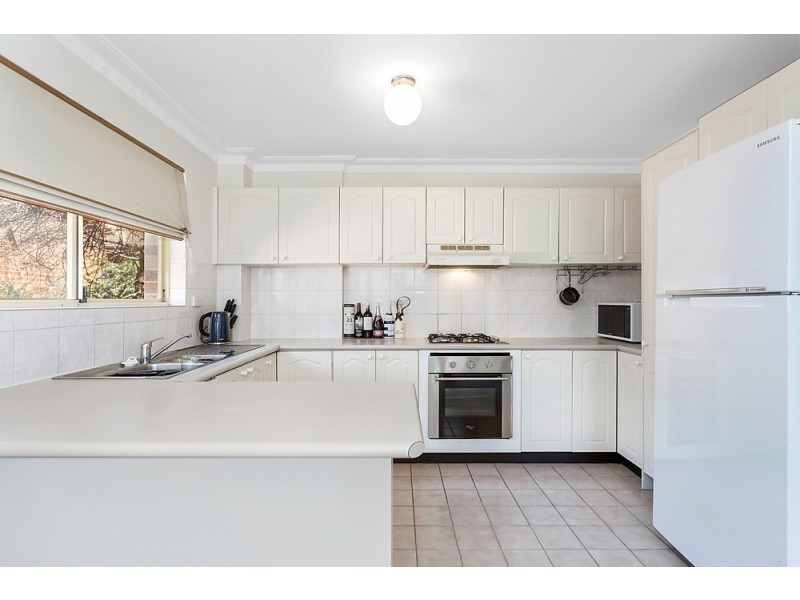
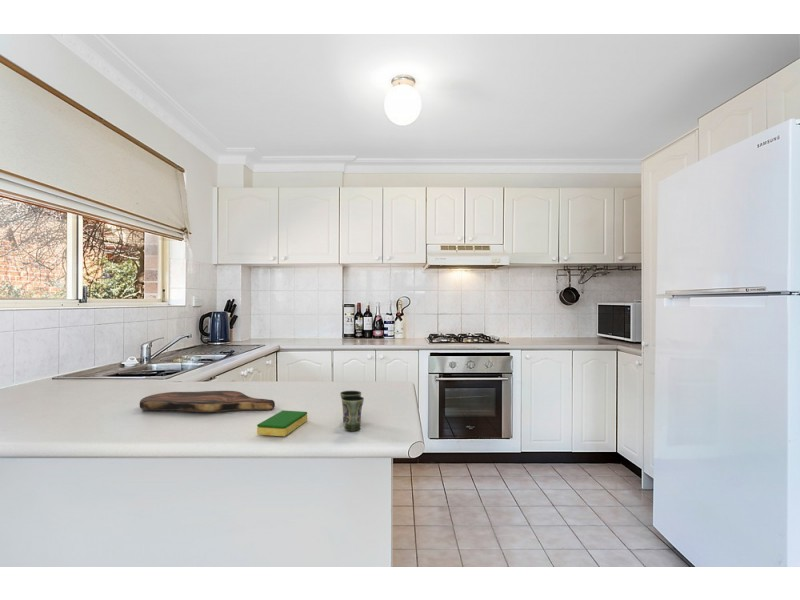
+ dish sponge [256,410,308,437]
+ cup [339,390,365,432]
+ cutting board [139,390,276,413]
